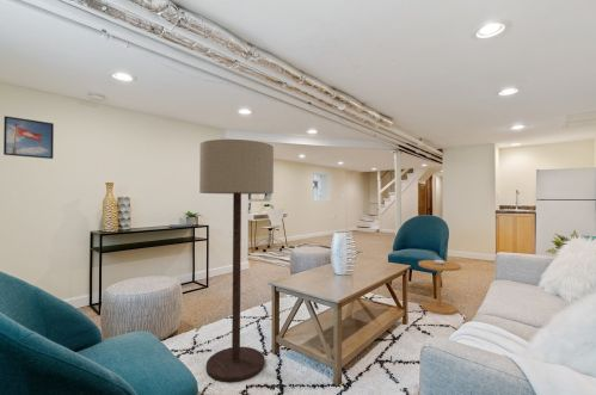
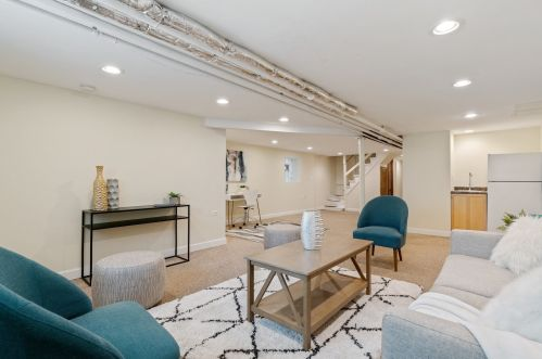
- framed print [2,115,55,160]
- side table [417,258,462,316]
- floor lamp [198,138,275,384]
